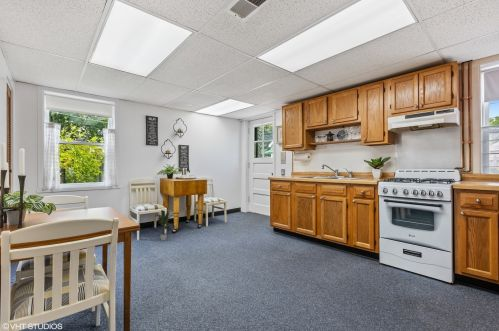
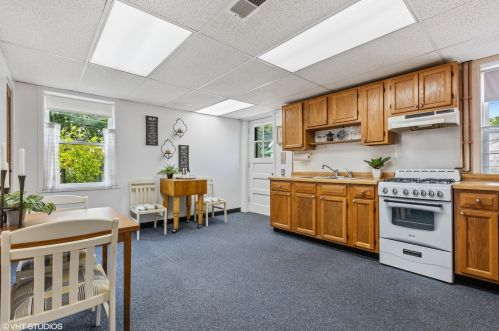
- potted plant [155,209,176,242]
